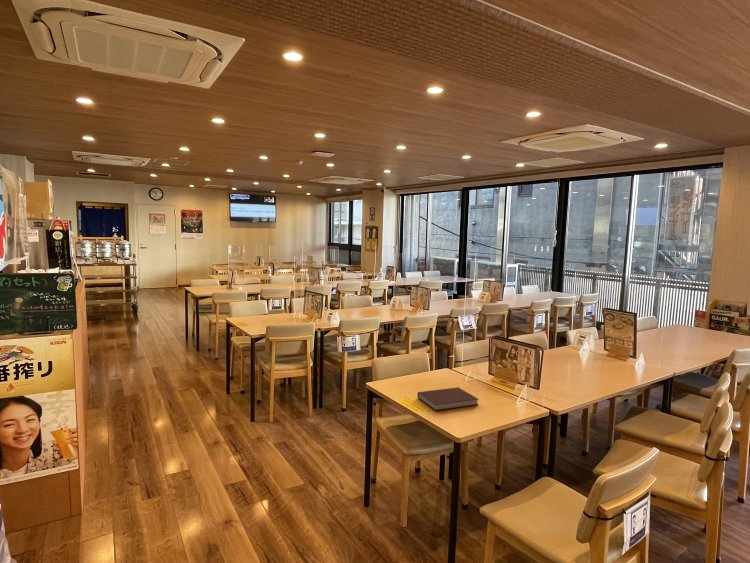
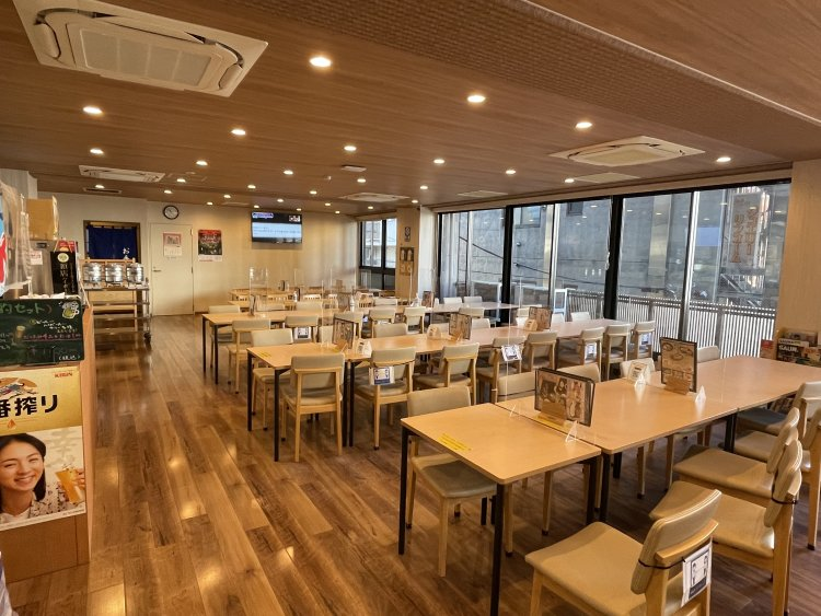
- notebook [417,386,479,412]
